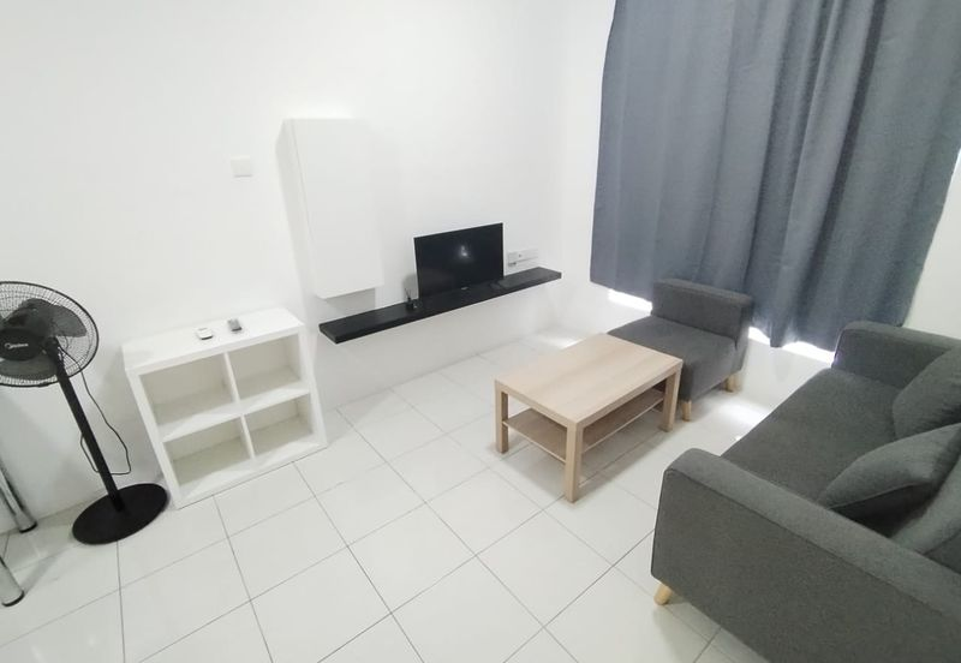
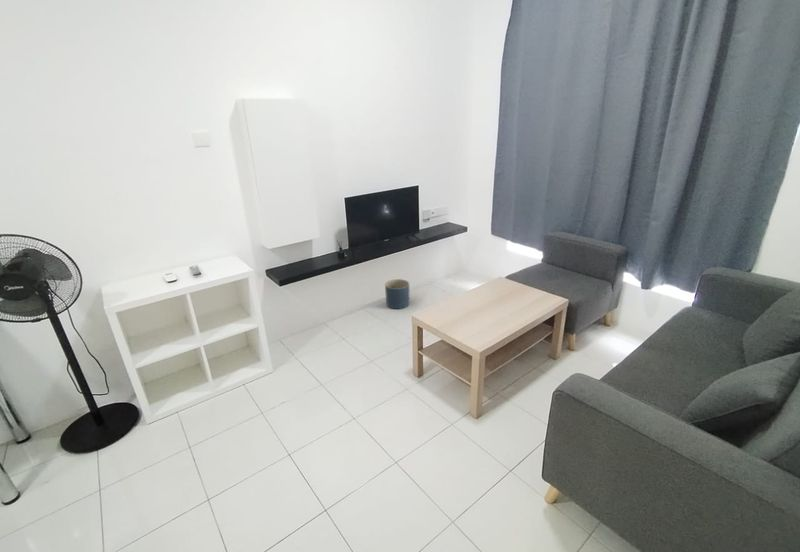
+ planter [384,278,410,310]
